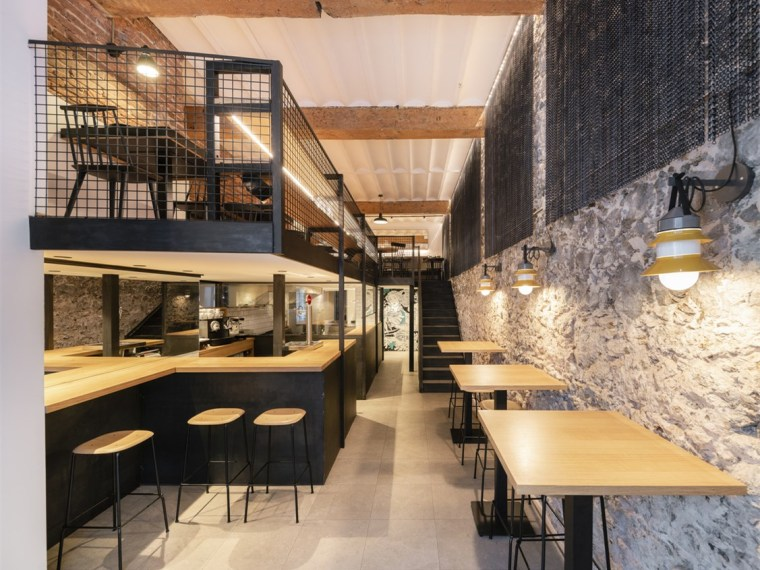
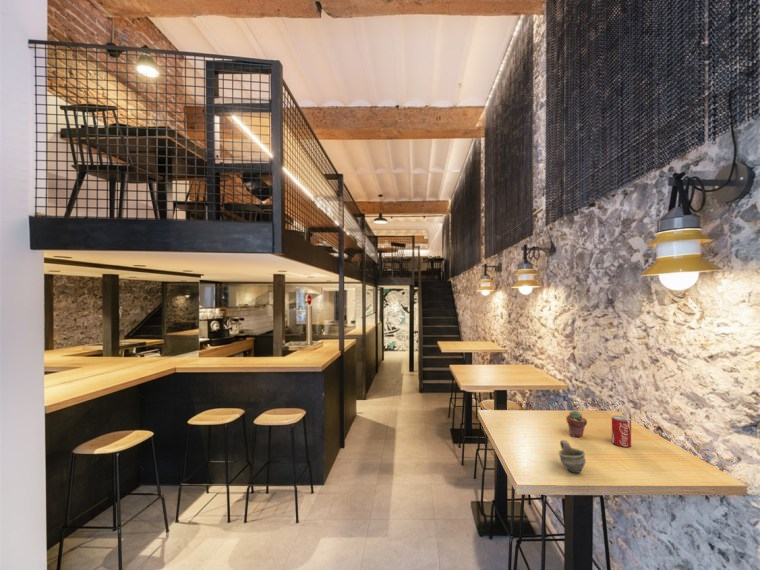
+ potted succulent [565,409,588,438]
+ beverage can [611,415,632,448]
+ cup [558,439,587,474]
